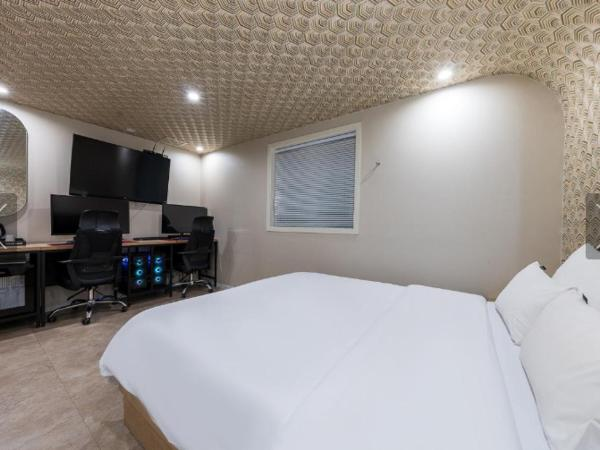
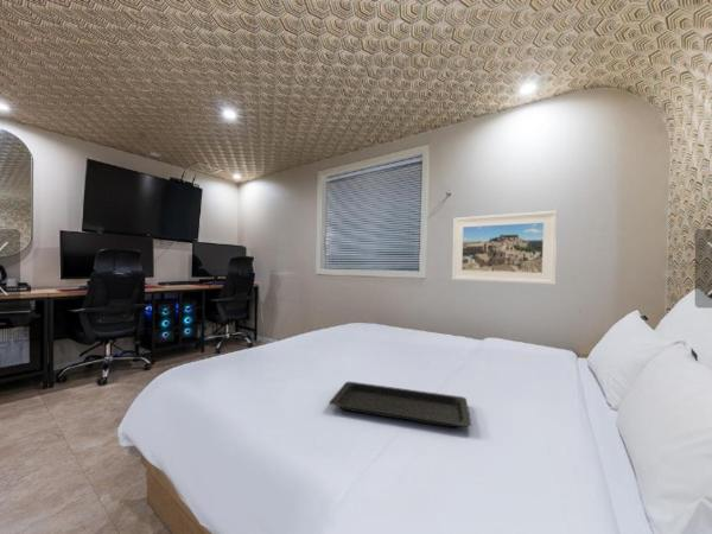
+ serving tray [328,381,472,428]
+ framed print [451,210,559,286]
